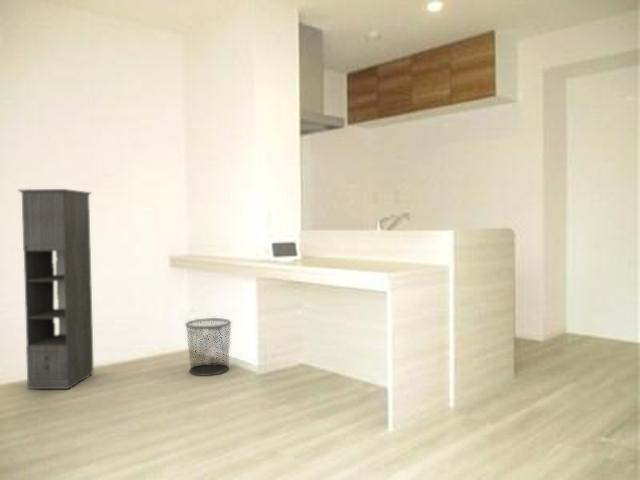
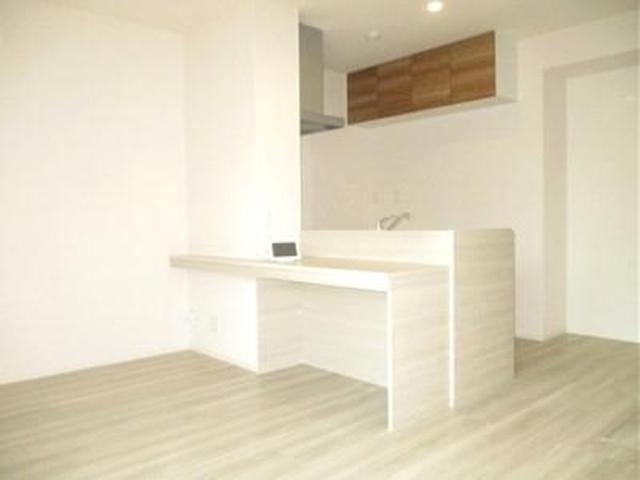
- storage cabinet [17,188,95,390]
- waste bin [184,317,232,377]
